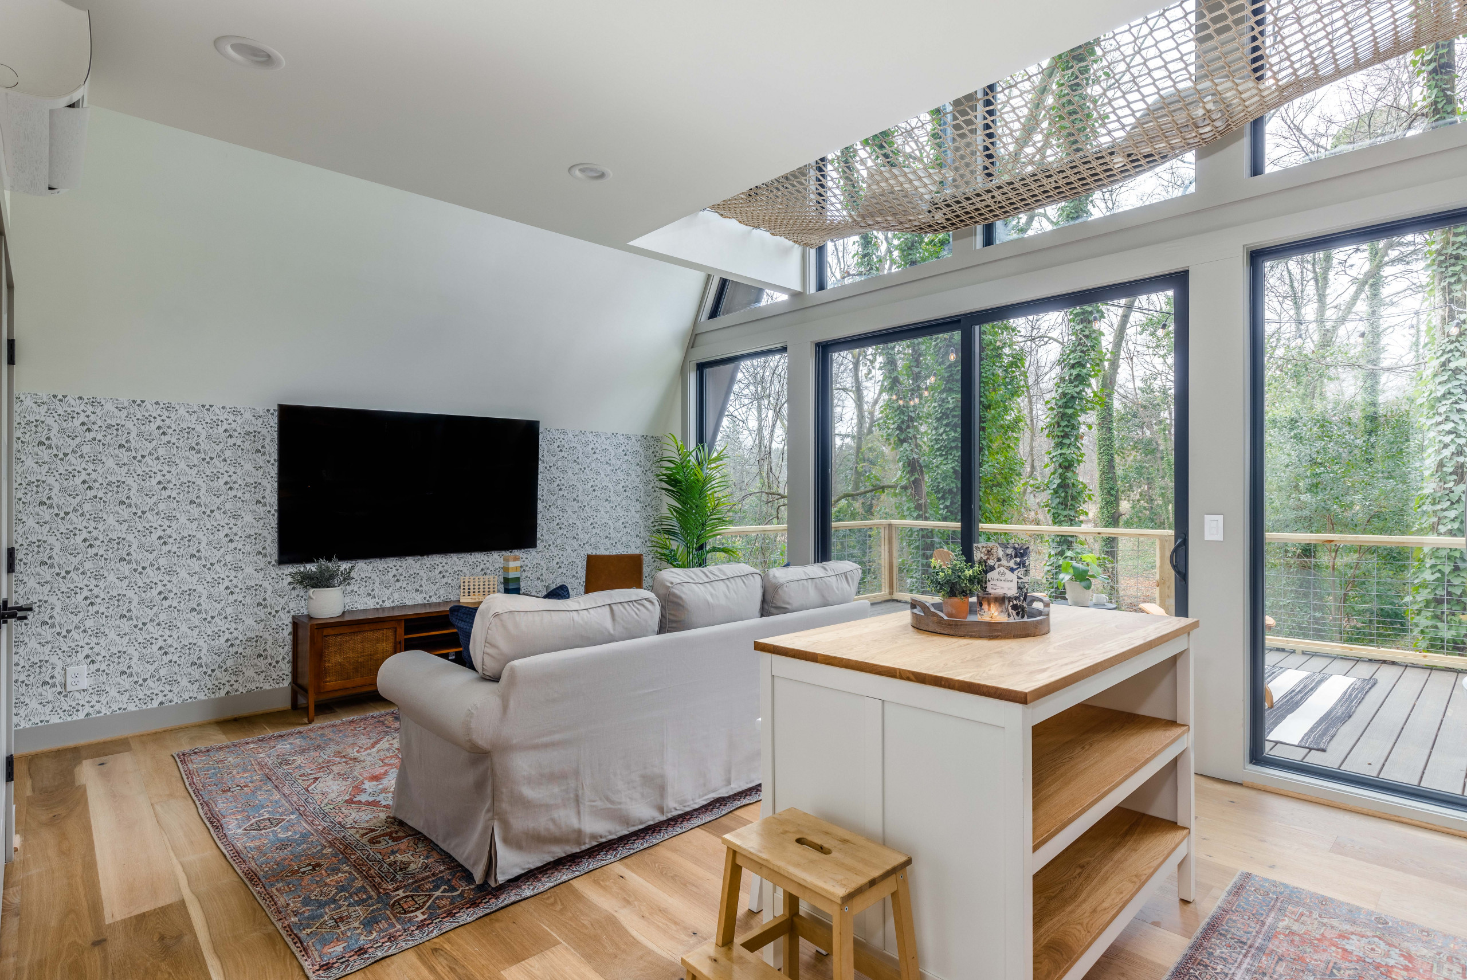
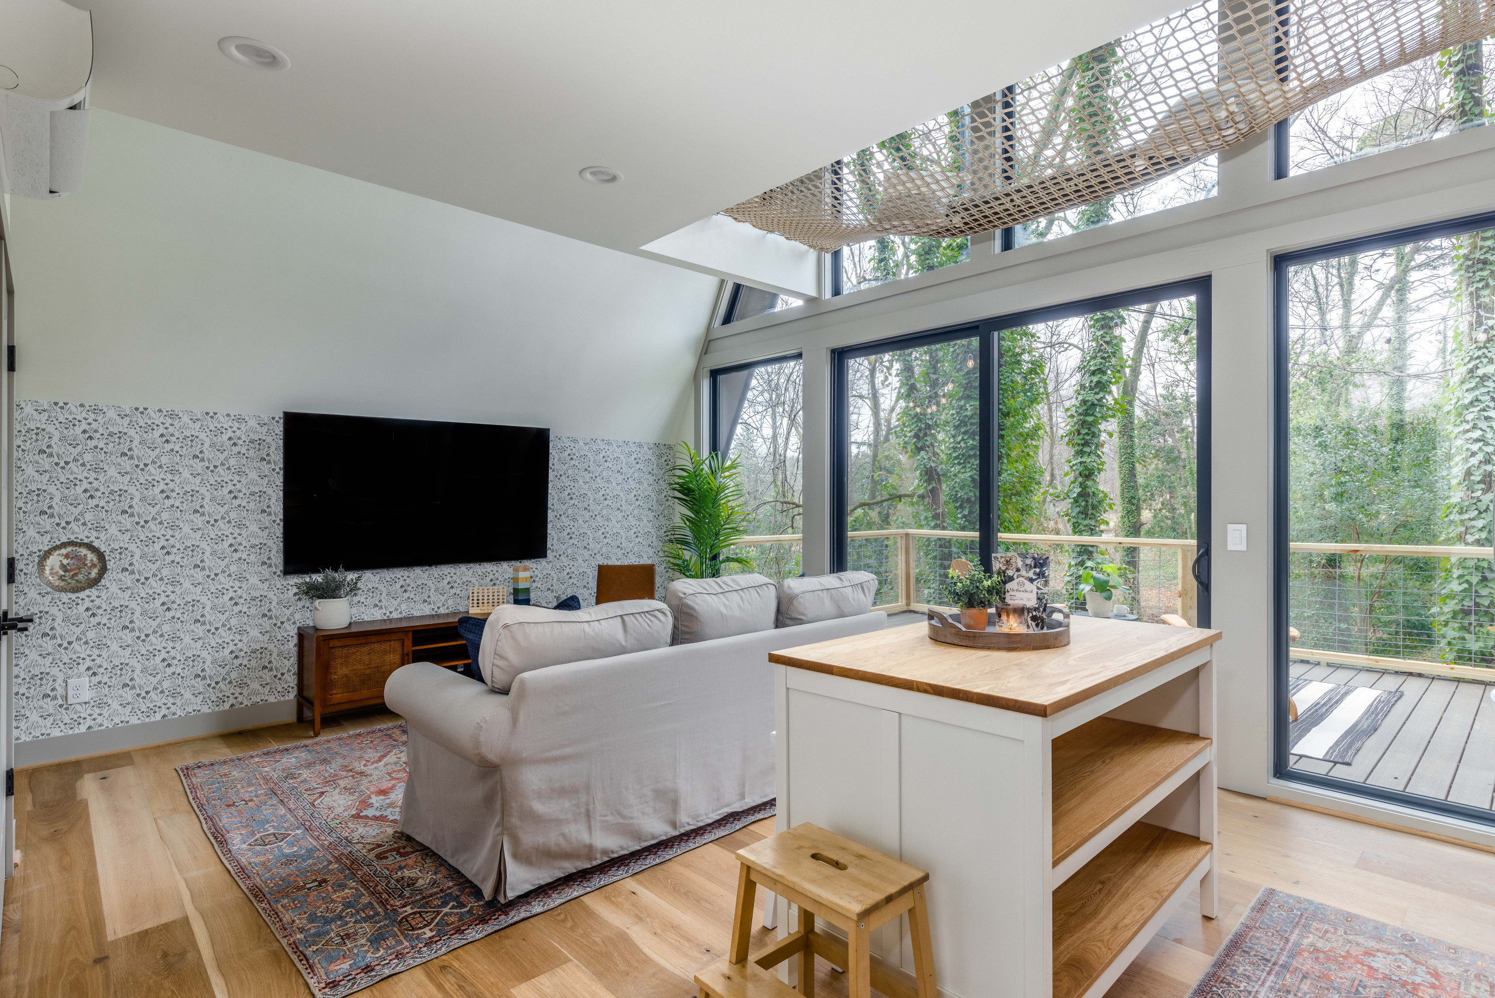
+ decorative plate [37,540,108,594]
